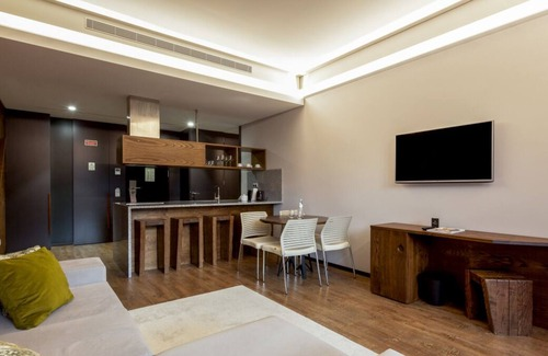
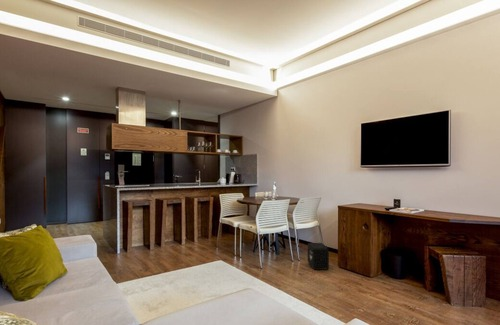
+ air purifier [307,242,330,271]
